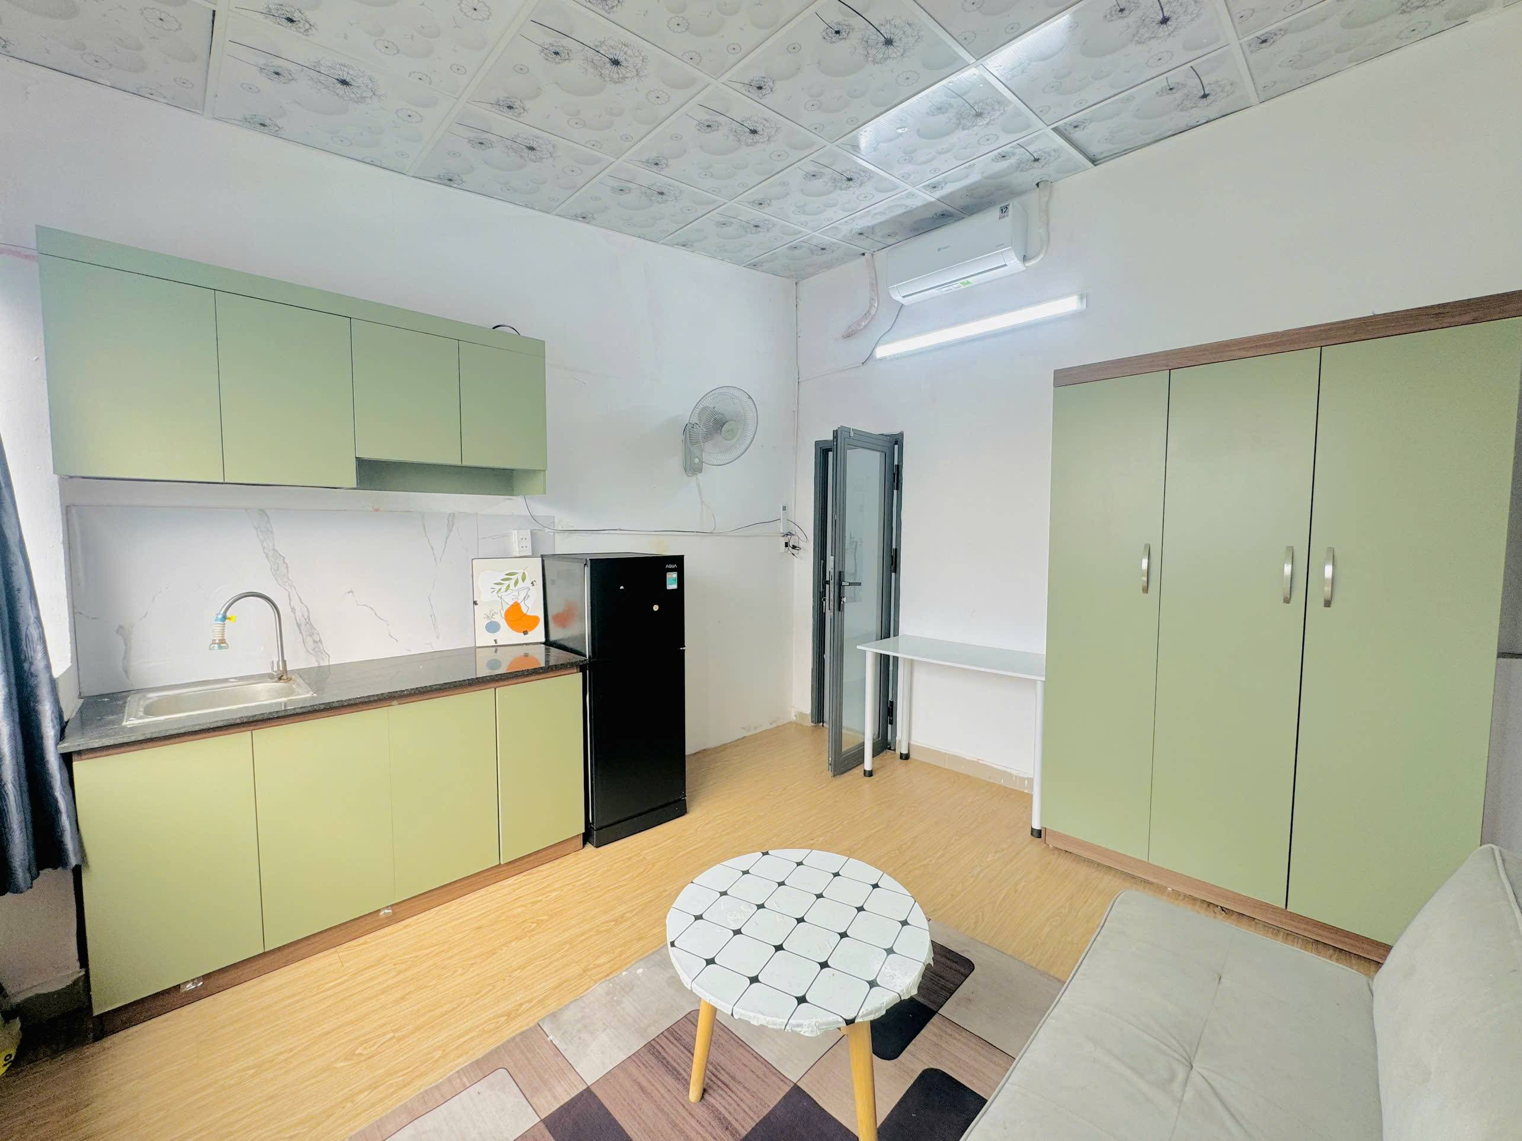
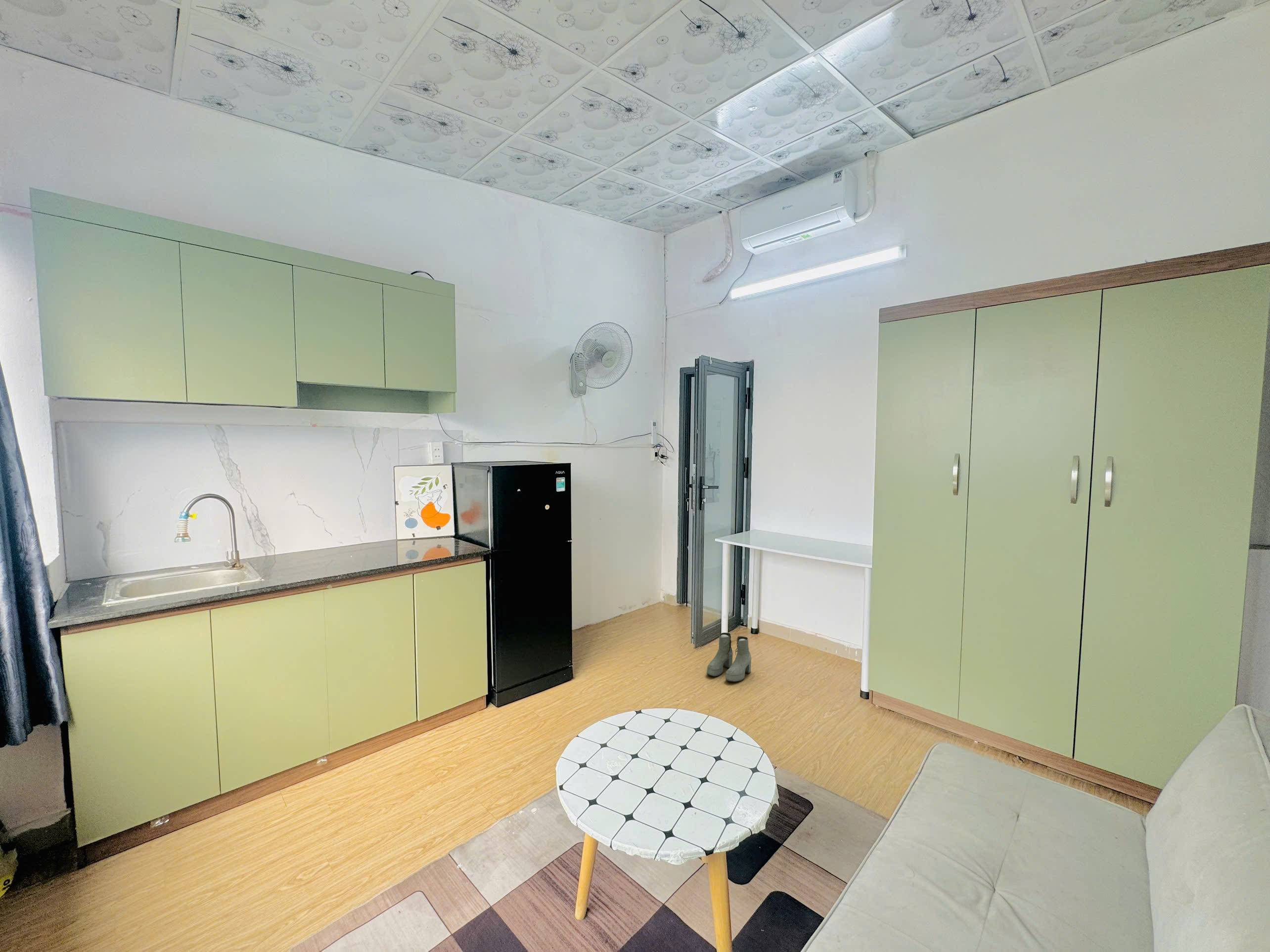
+ boots [706,632,752,682]
